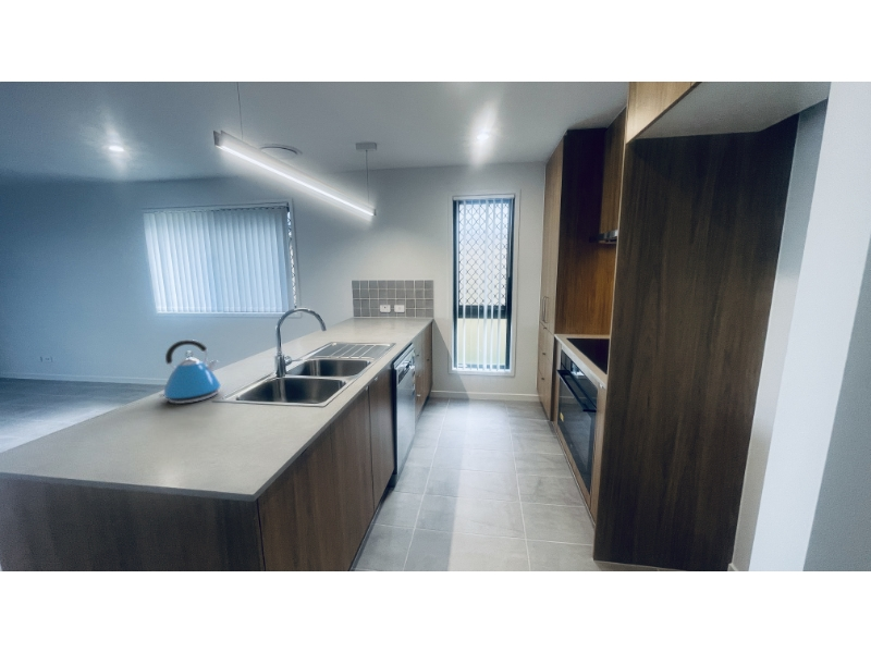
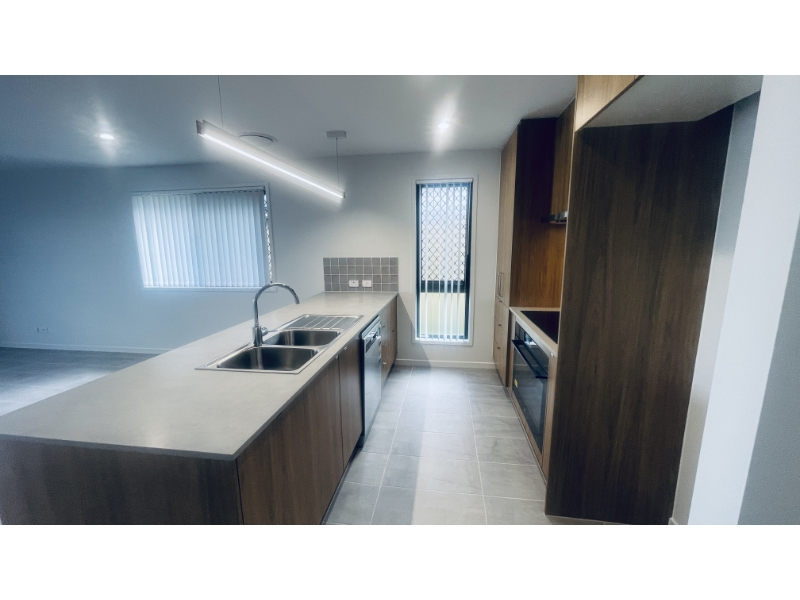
- kettle [157,338,222,405]
